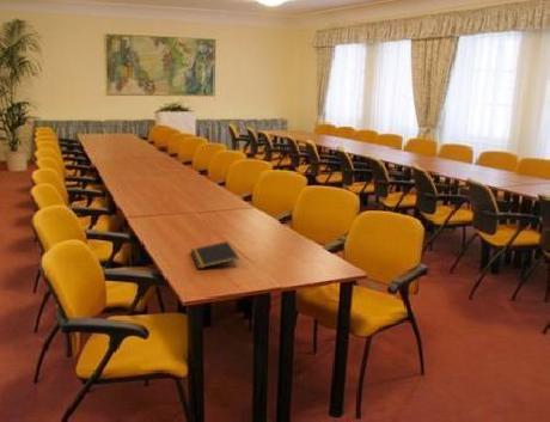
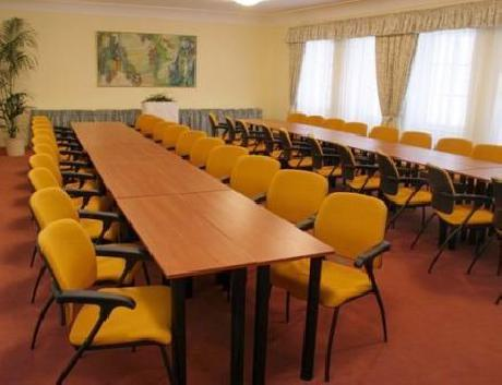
- notepad [190,240,239,270]
